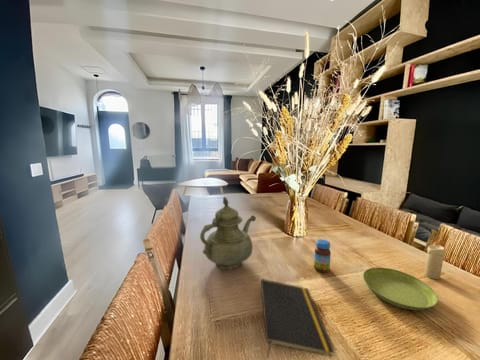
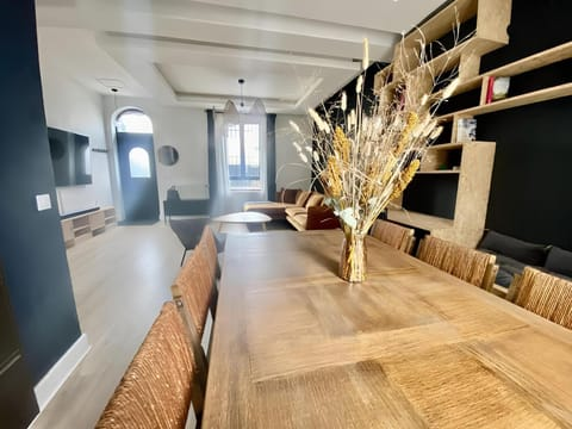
- notepad [260,278,336,359]
- teapot [199,196,257,270]
- saucer [362,266,439,311]
- candle [424,239,446,280]
- jar [313,238,332,273]
